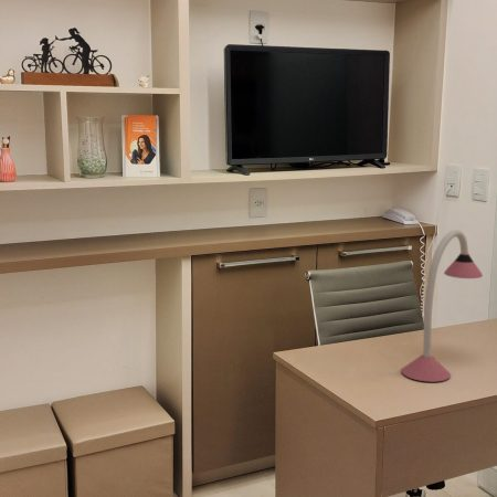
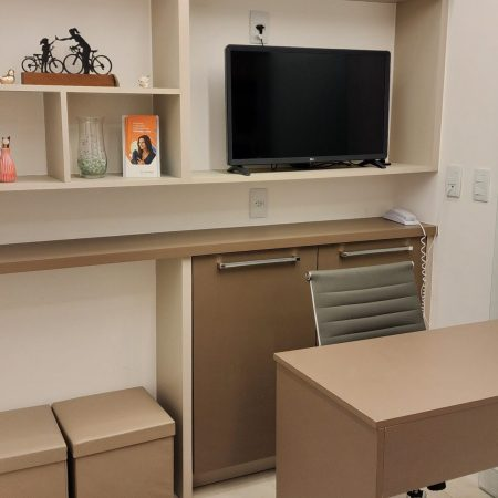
- desk lamp [400,229,484,383]
